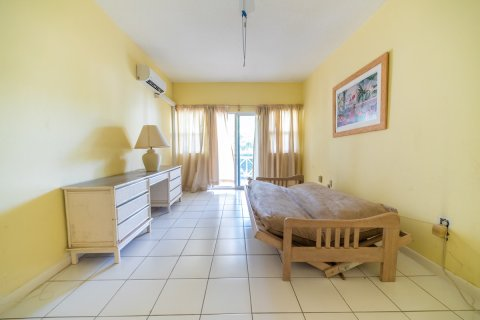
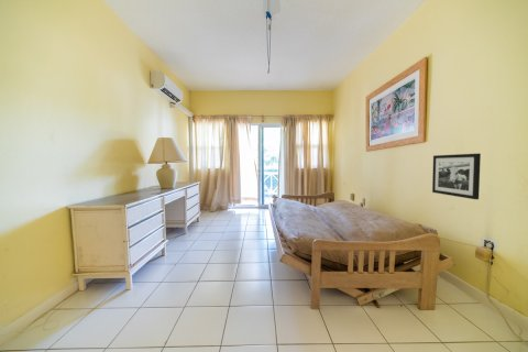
+ picture frame [431,153,482,200]
